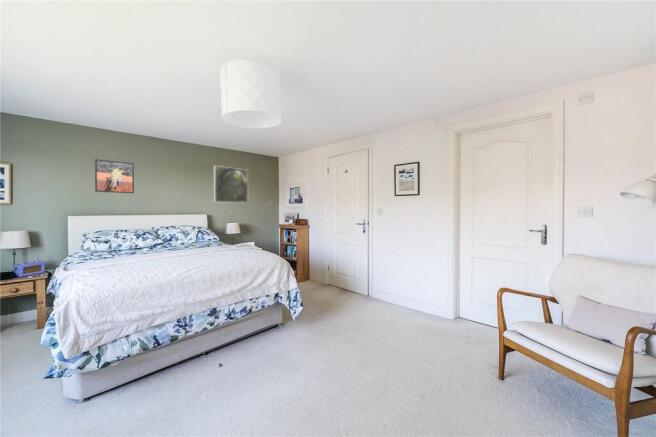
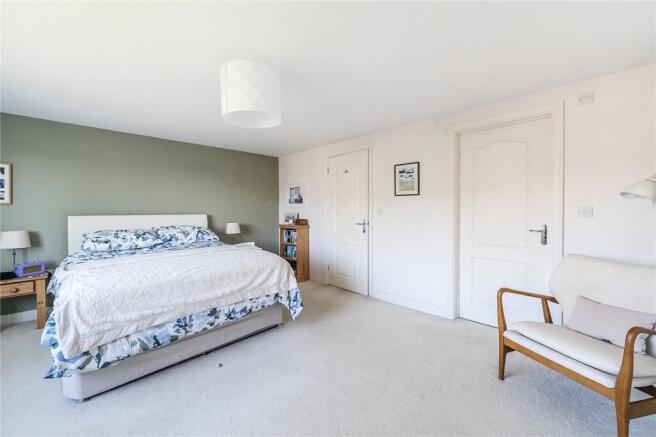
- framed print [213,165,249,204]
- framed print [94,158,135,194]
